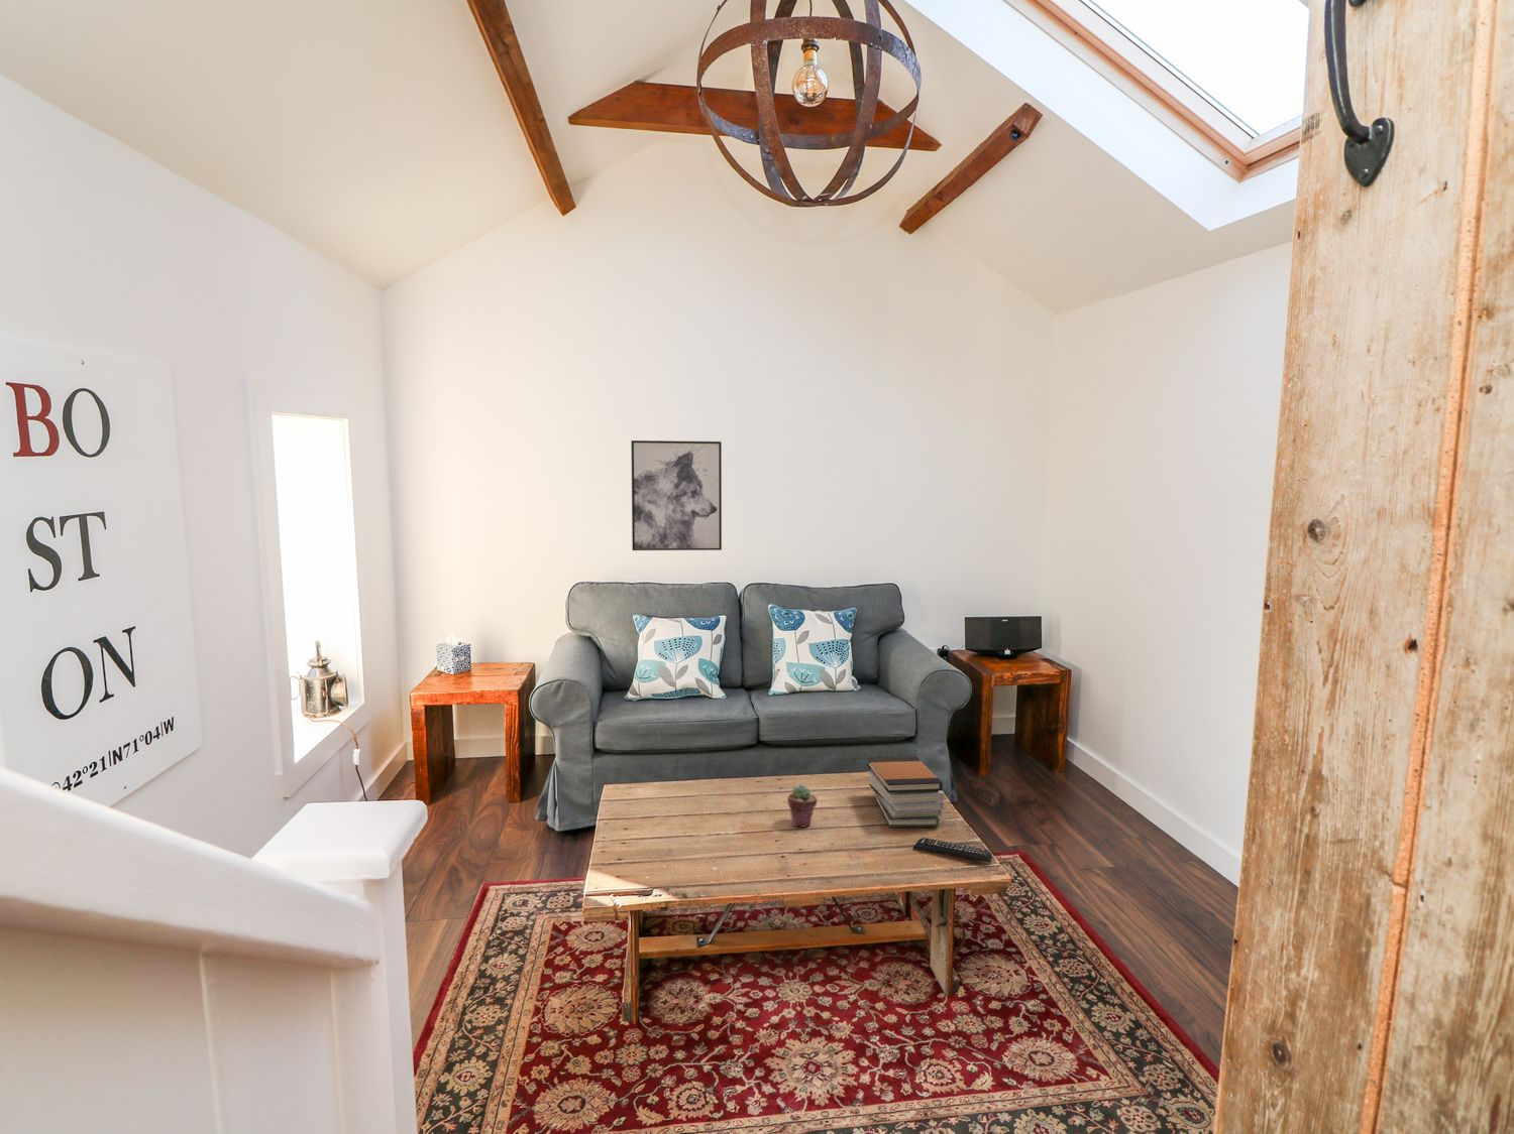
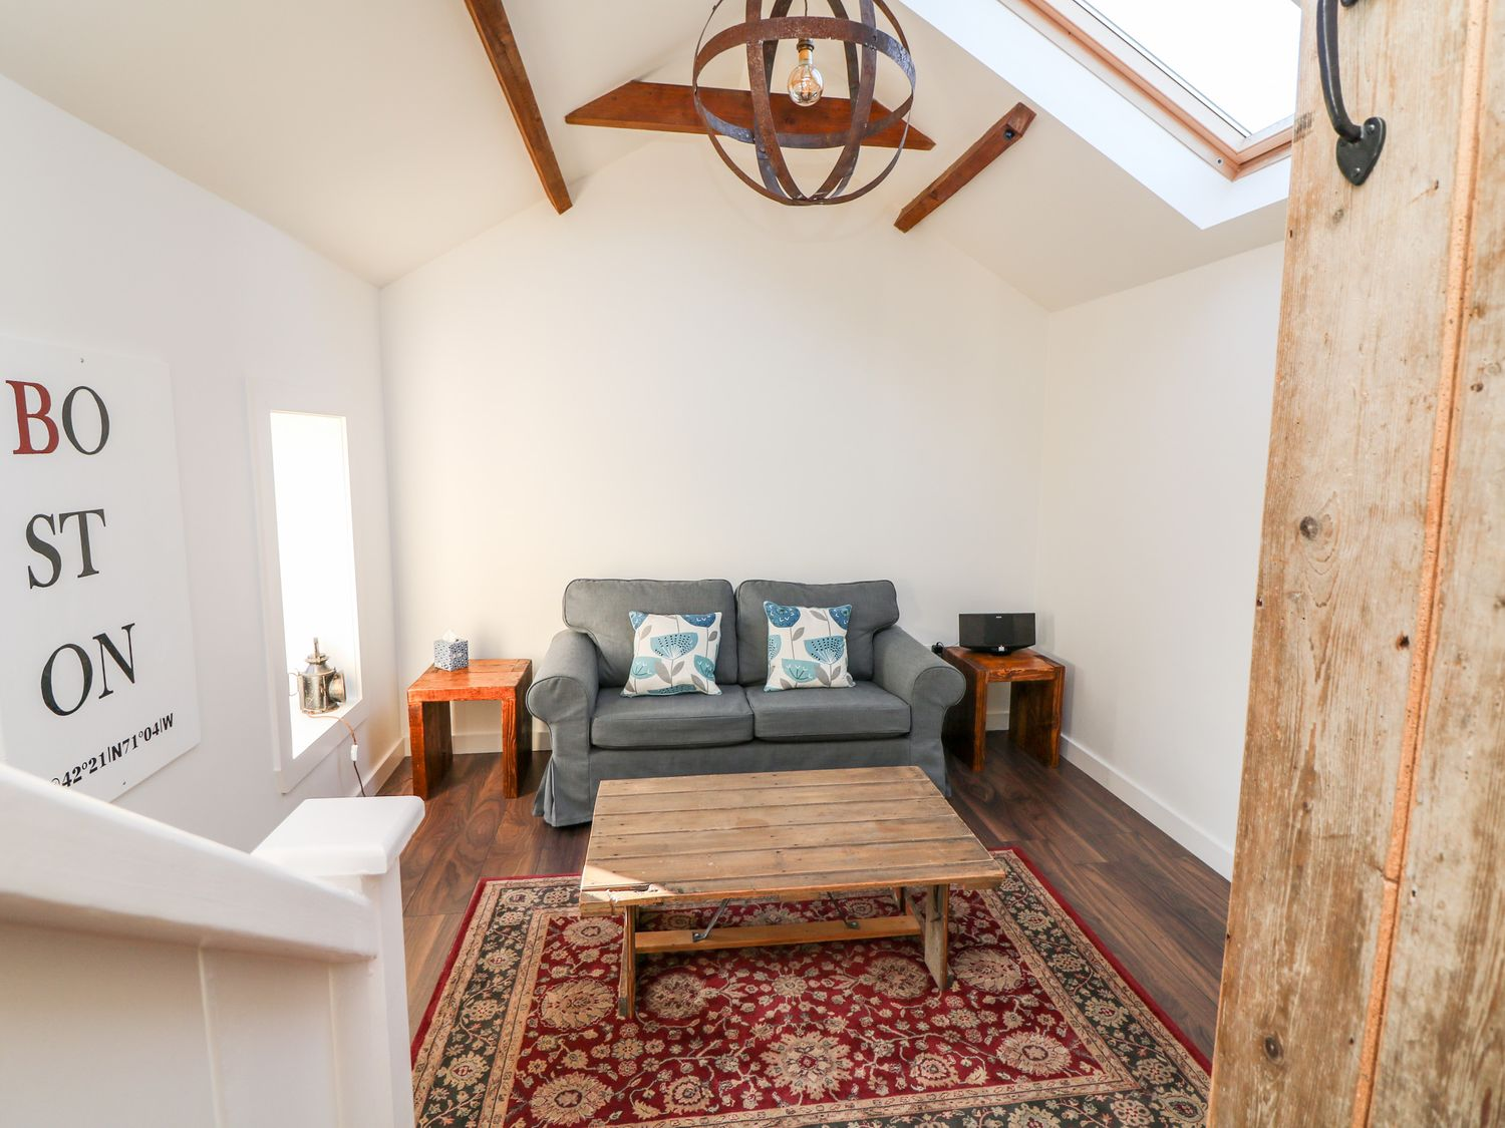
- potted succulent [787,784,819,829]
- remote control [912,836,993,862]
- wall art [629,440,722,552]
- book stack [865,755,945,828]
